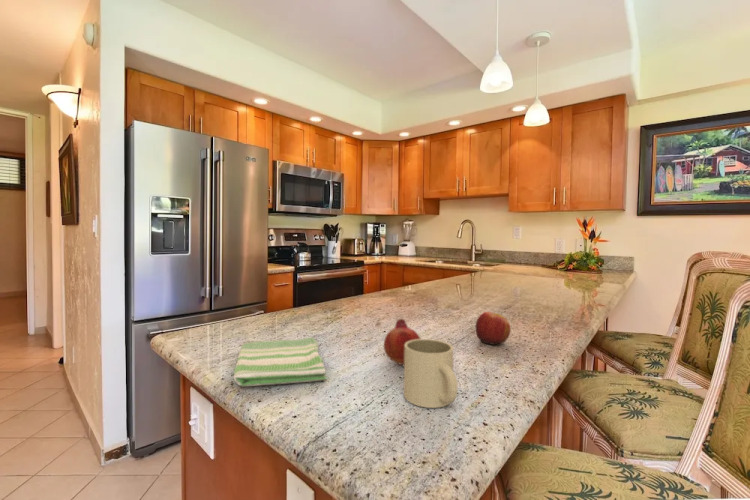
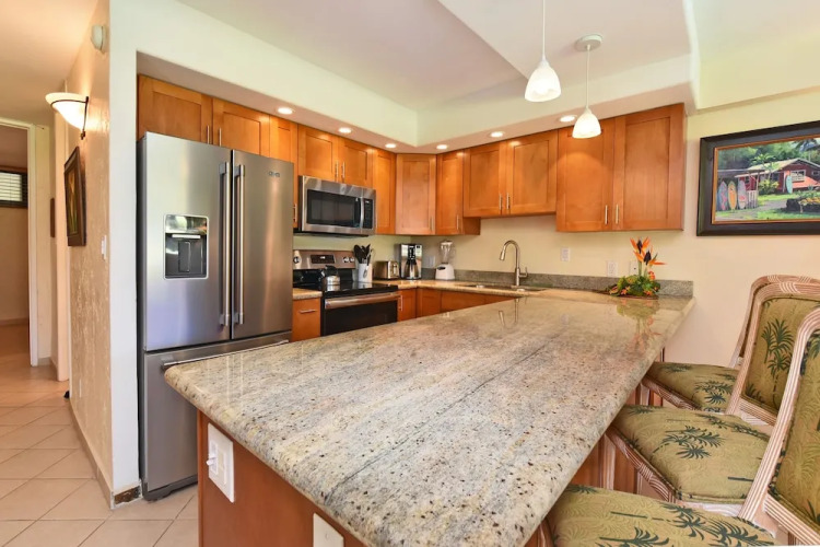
- apple [475,311,511,346]
- mug [403,338,459,409]
- fruit [383,318,421,368]
- dish towel [233,336,328,387]
